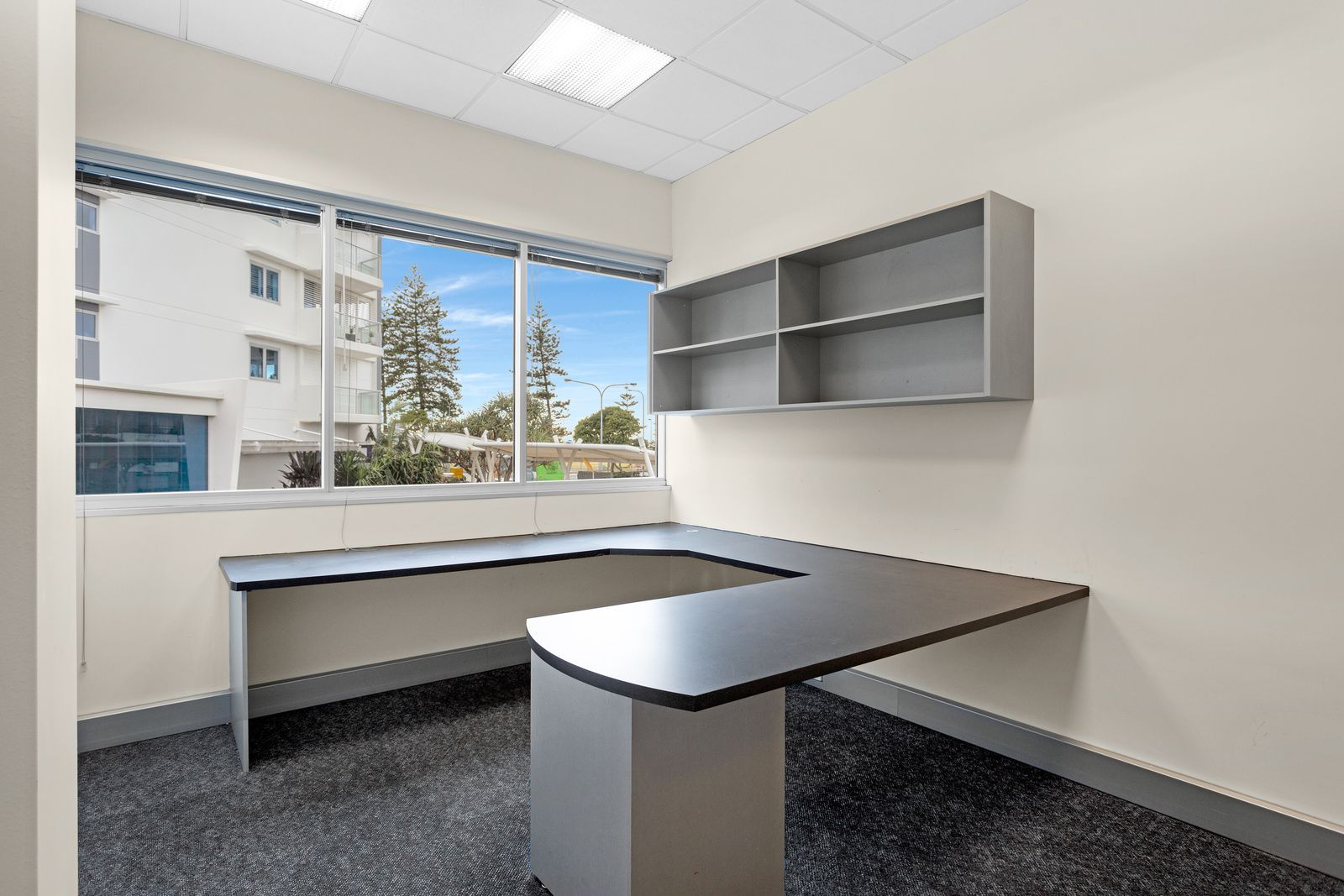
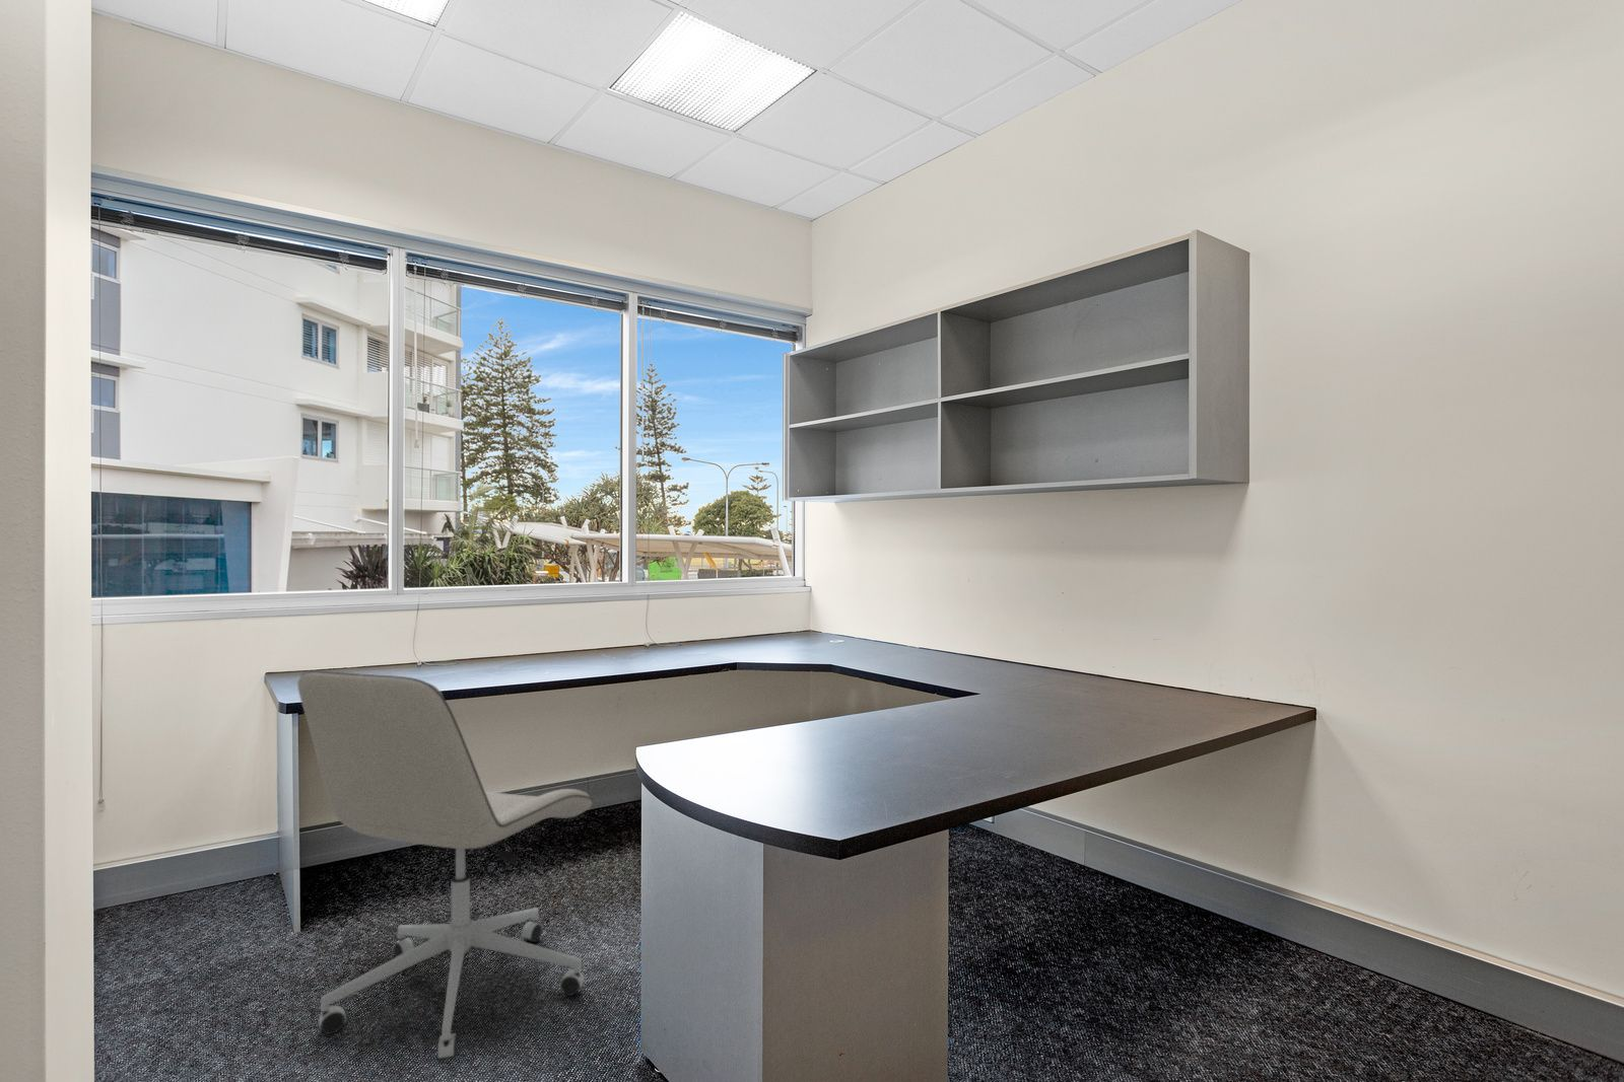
+ office chair [296,670,593,1063]
